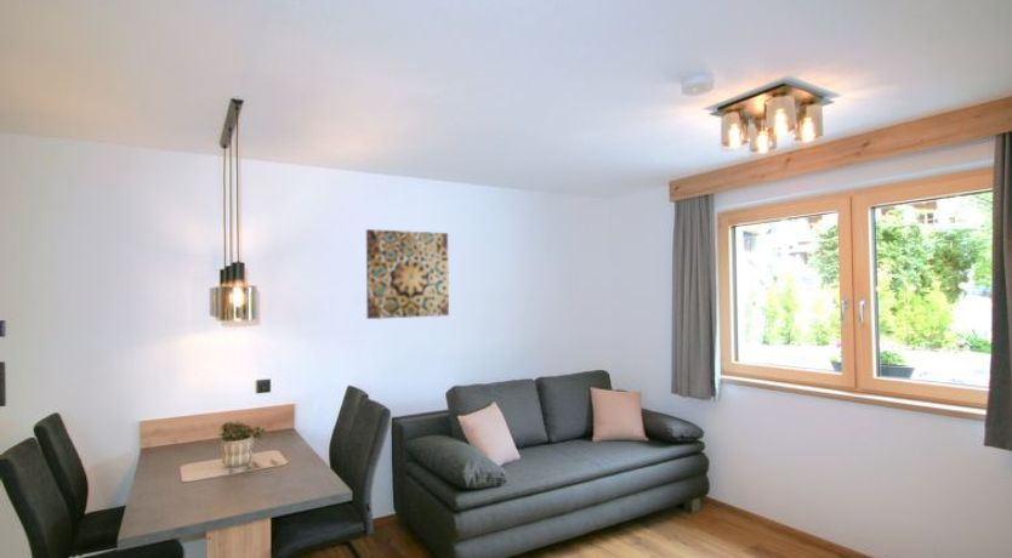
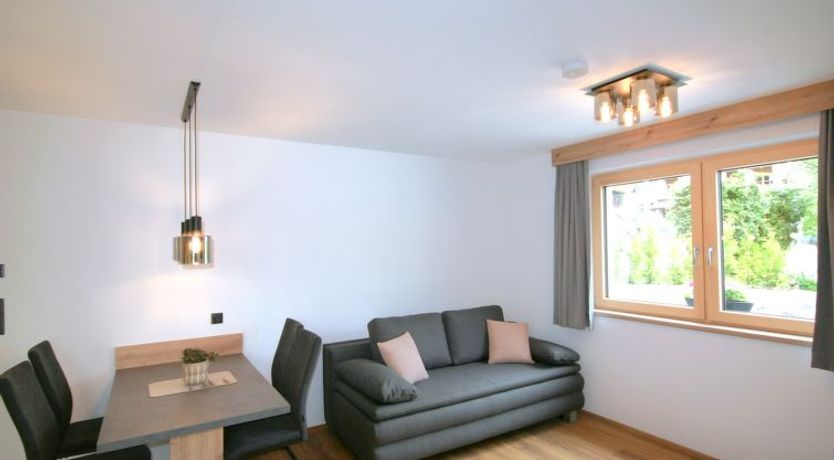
- wall art [365,228,450,320]
